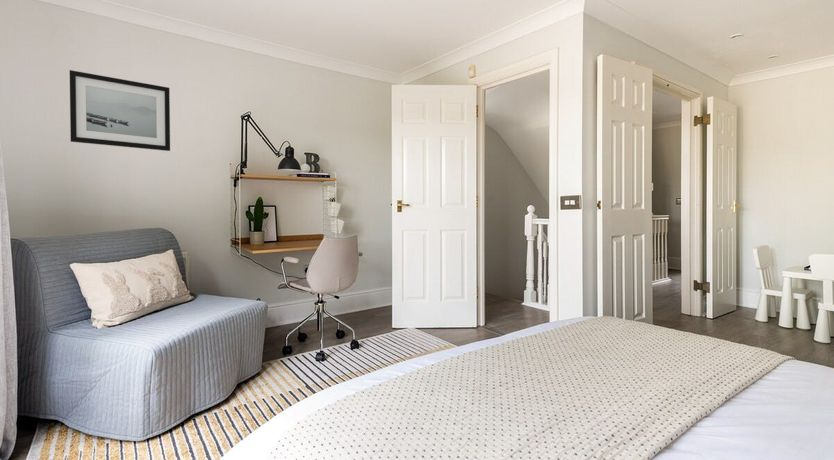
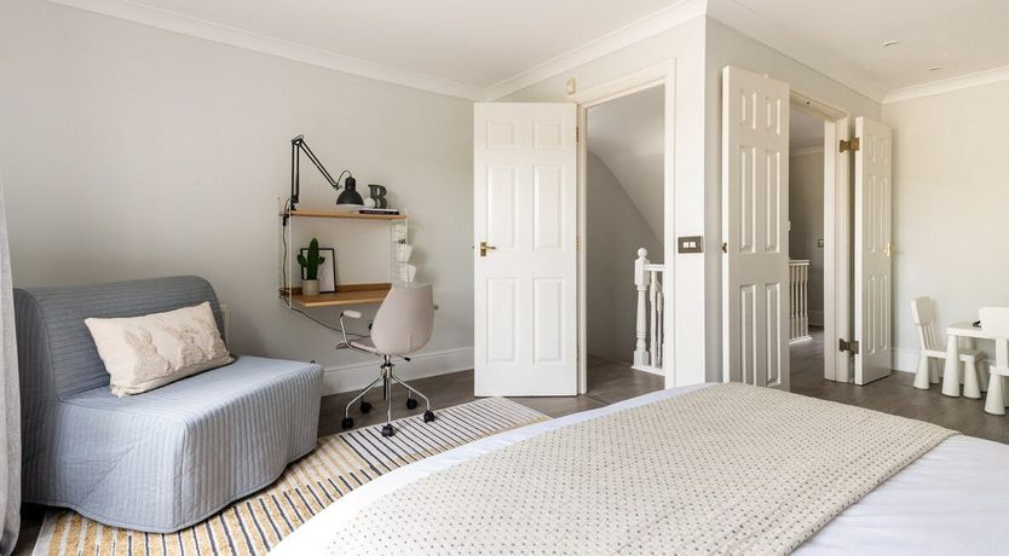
- wall art [69,69,171,152]
